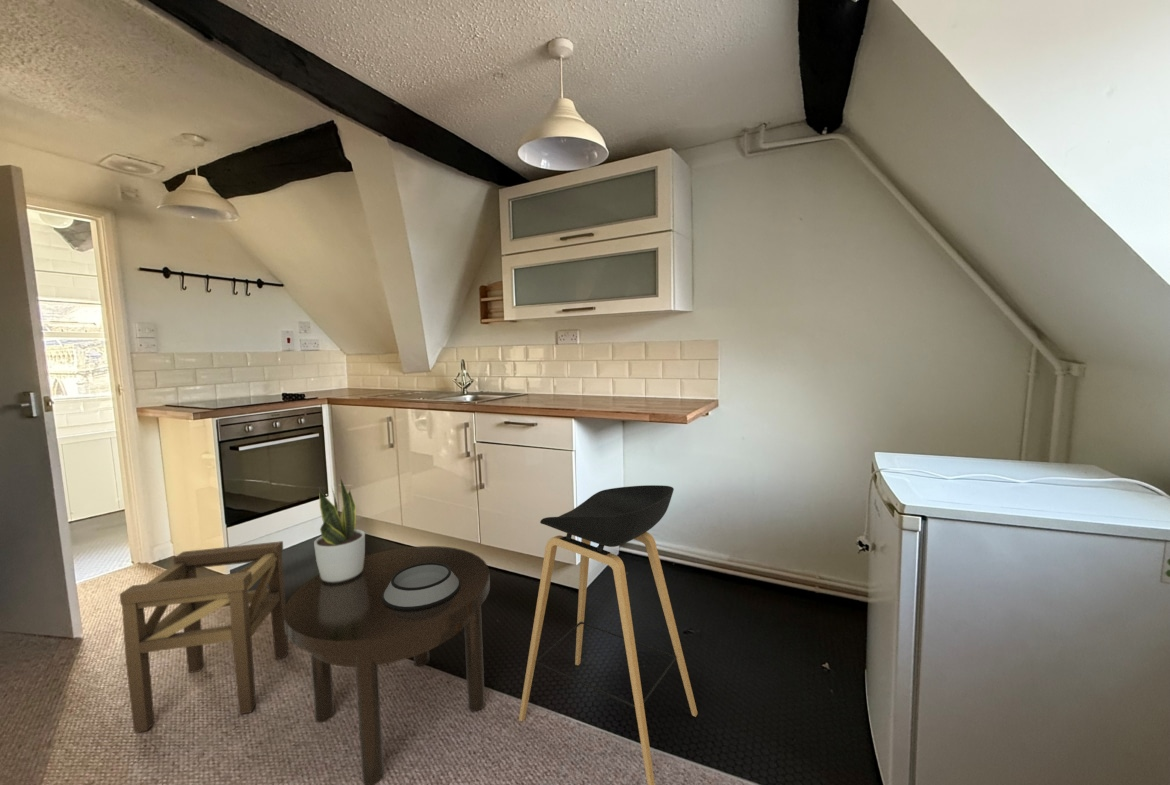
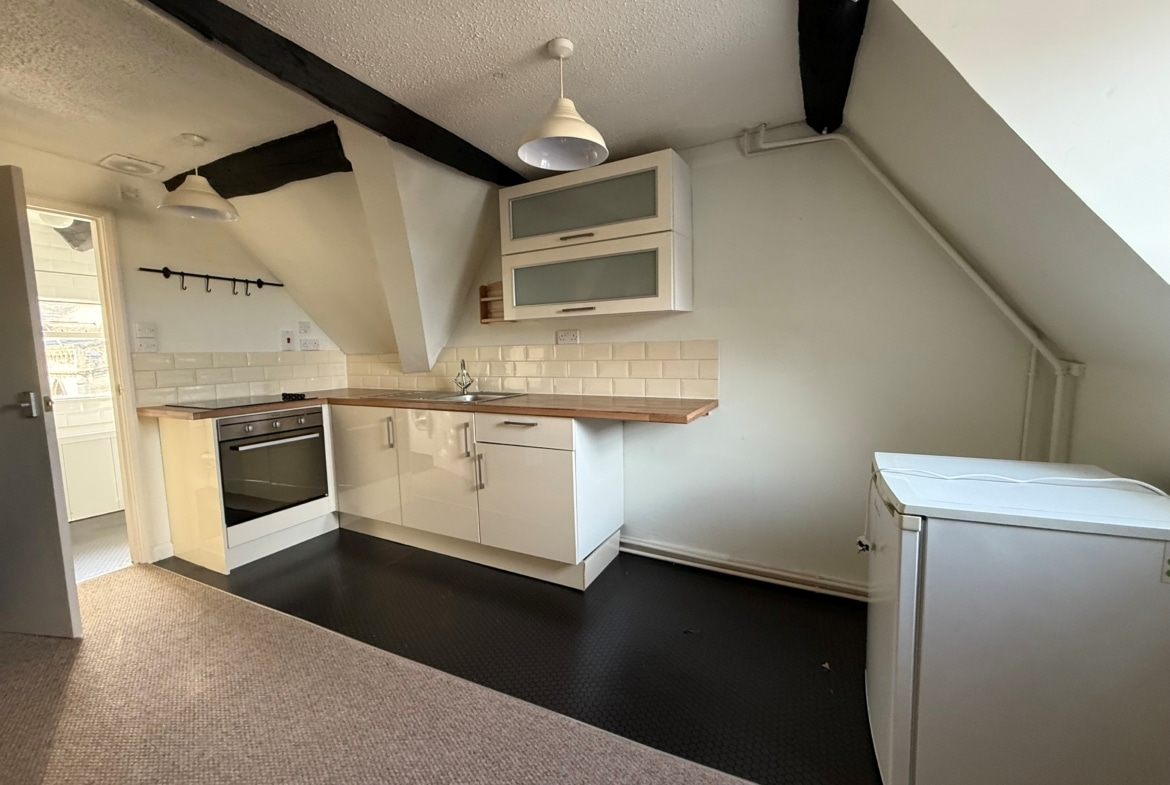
- stool [119,540,290,734]
- potted plant [313,476,366,583]
- stool [518,484,698,785]
- side table [284,545,491,785]
- bowl [382,562,461,610]
